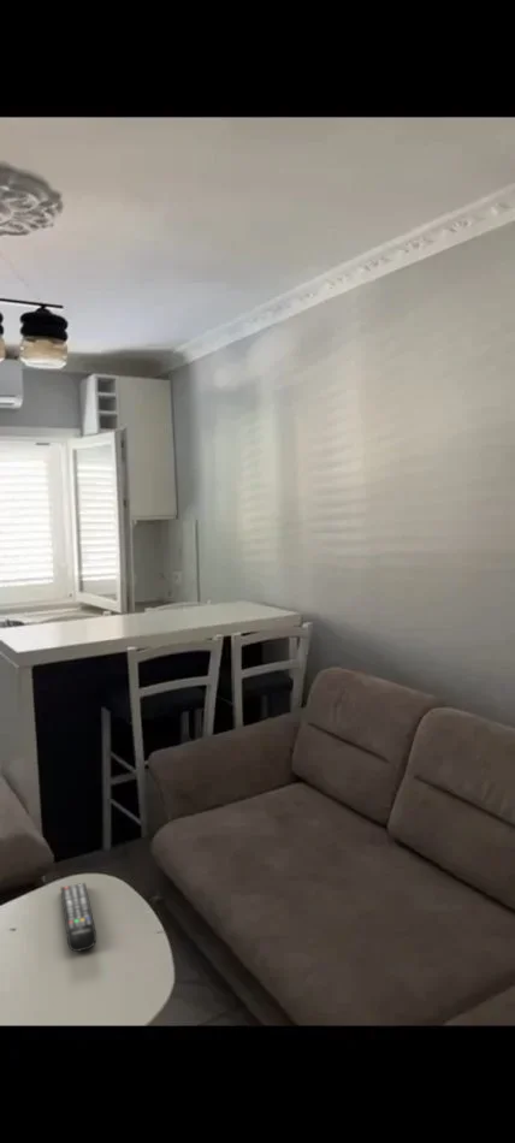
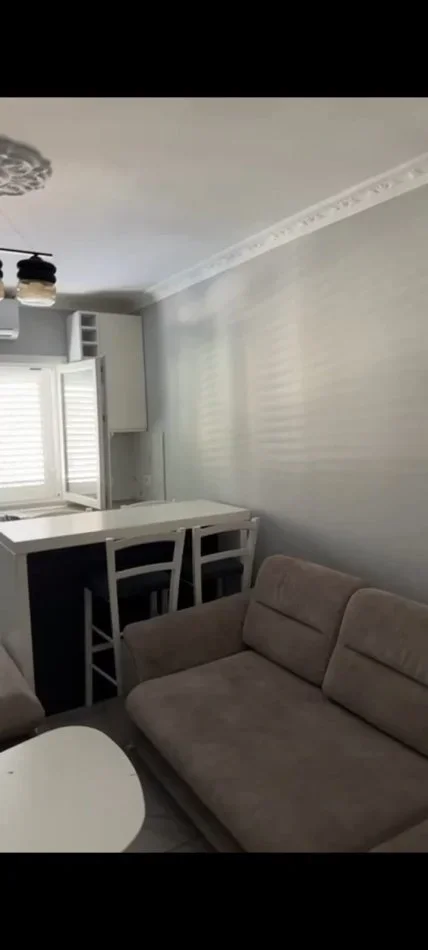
- remote control [59,882,97,953]
